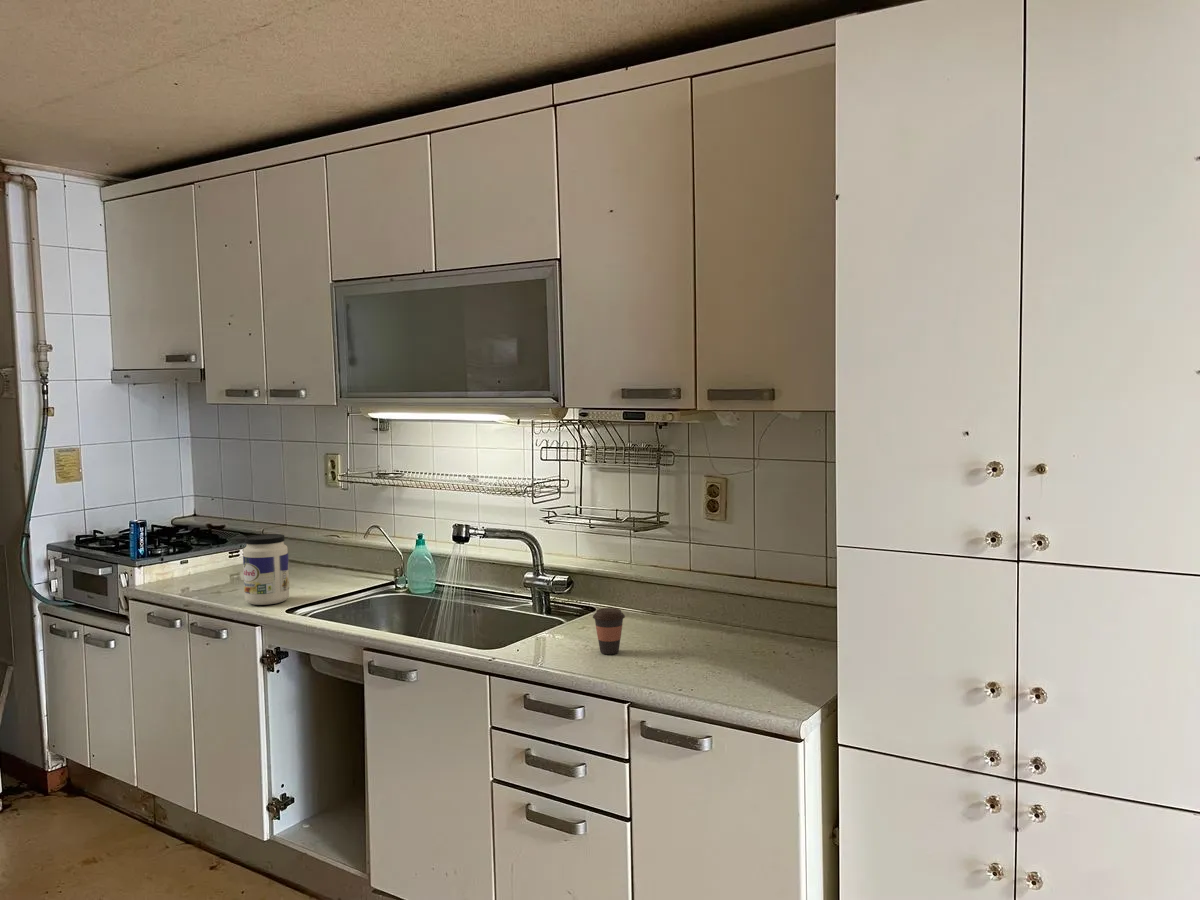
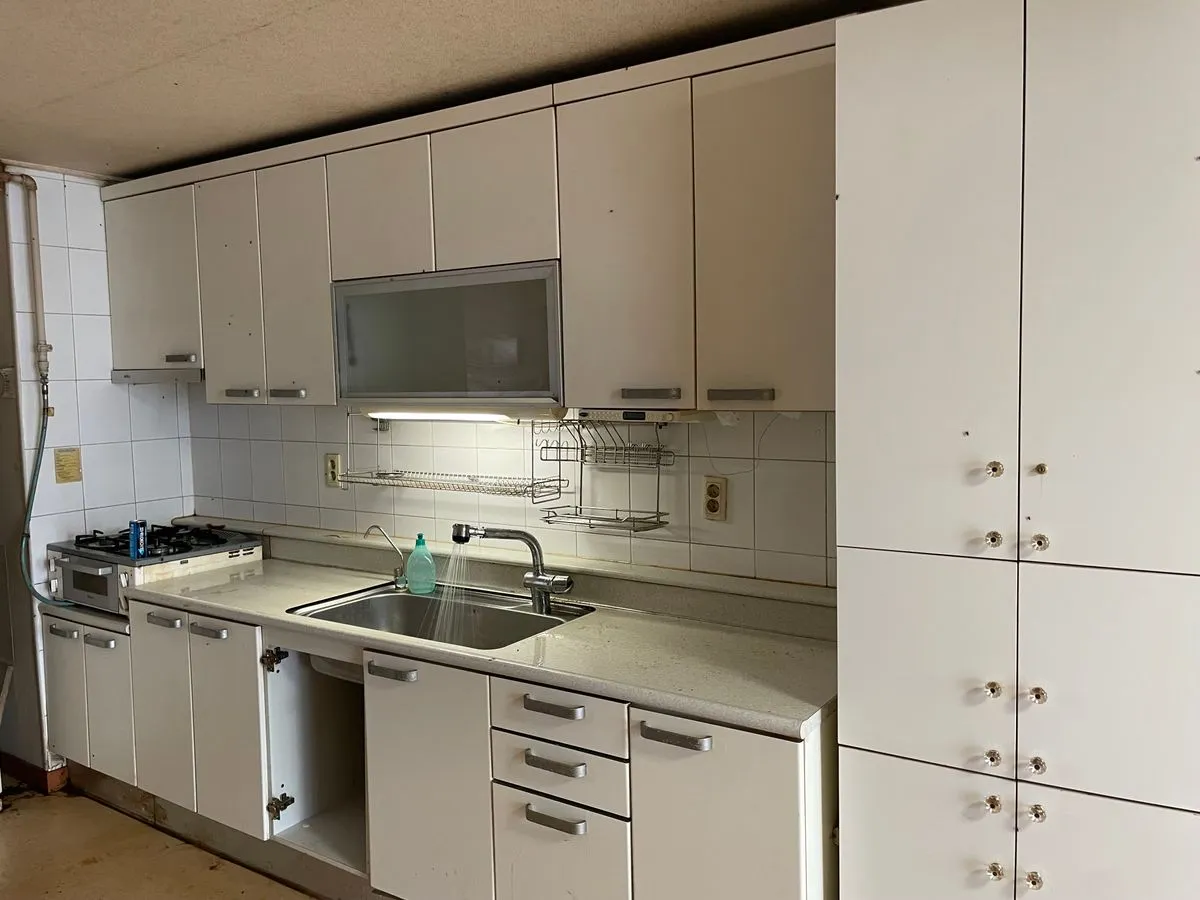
- coffee cup [592,607,626,655]
- jar [242,533,290,606]
